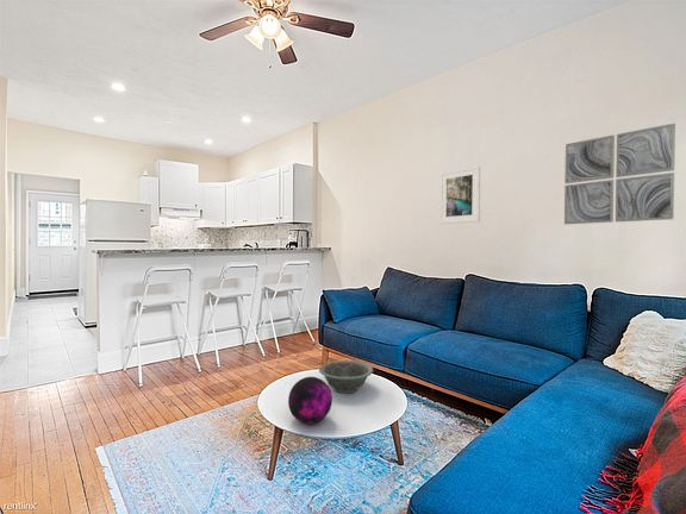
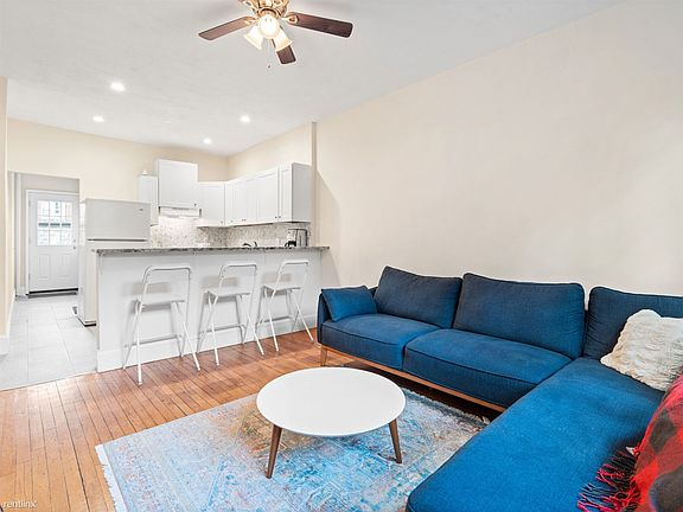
- wall art [563,123,676,226]
- decorative bowl [318,359,374,395]
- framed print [438,165,481,225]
- decorative orb [287,376,333,425]
